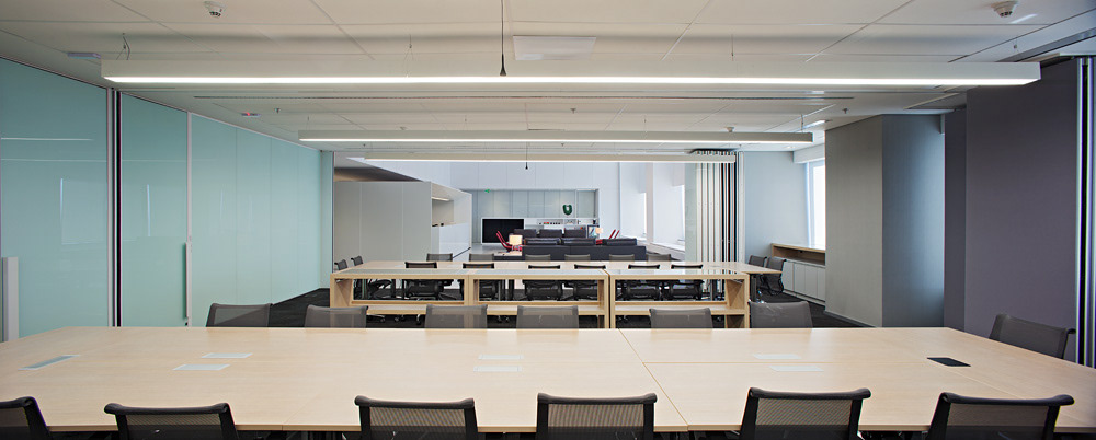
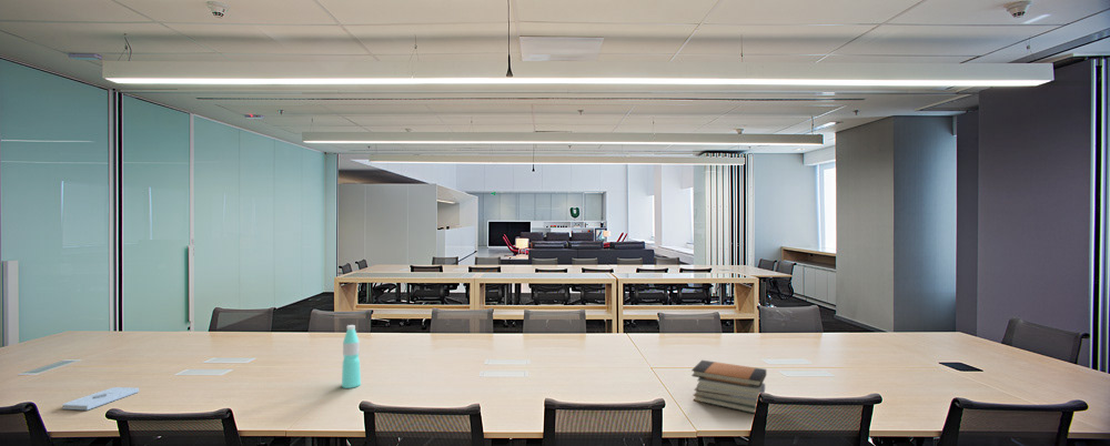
+ book stack [690,359,767,415]
+ water bottle [341,324,362,389]
+ notepad [61,386,140,410]
